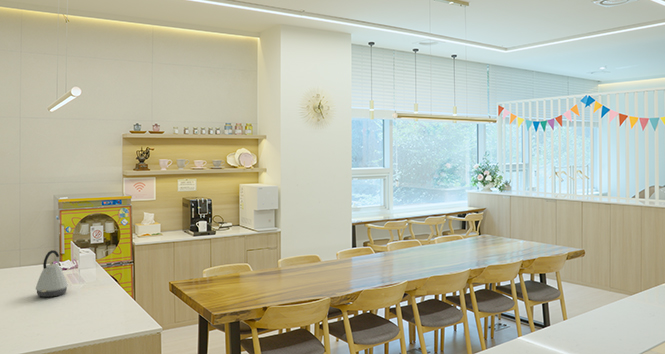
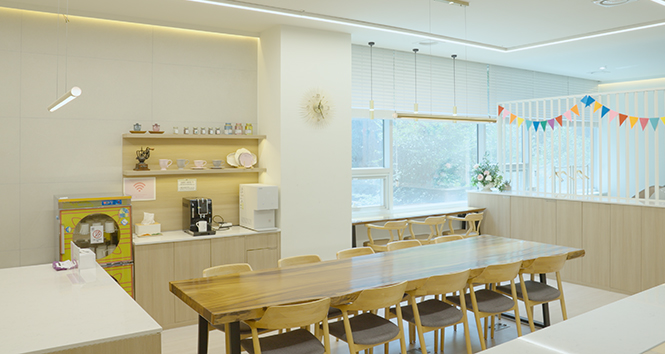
- kettle [35,249,69,298]
